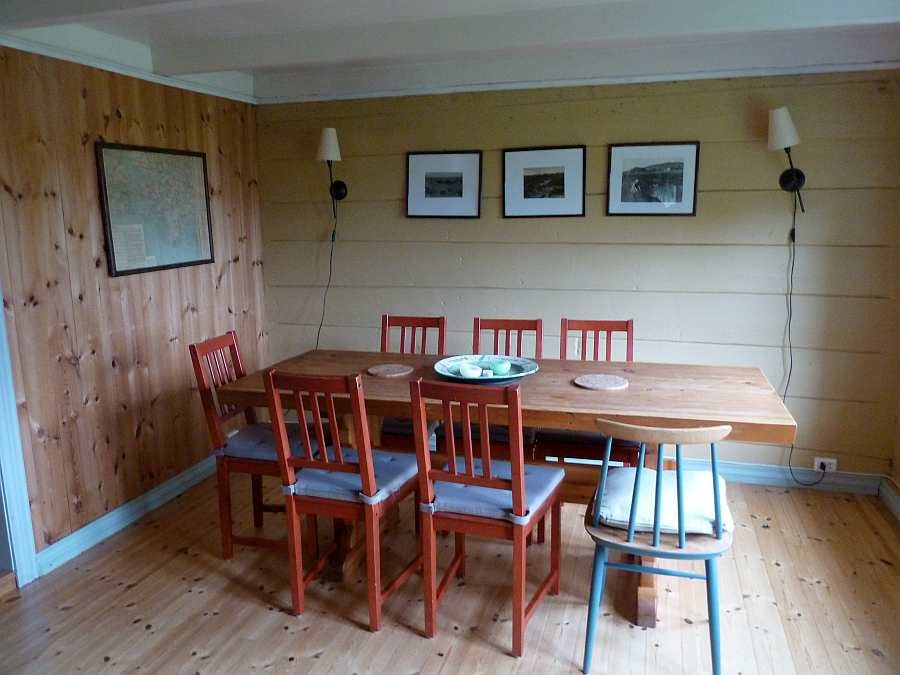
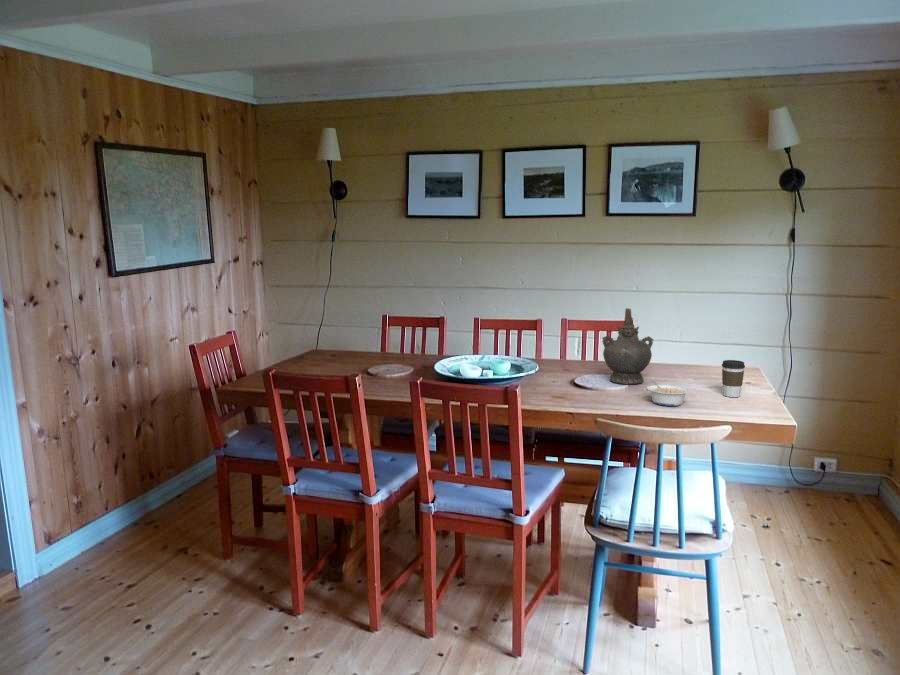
+ ceremonial vessel [601,307,654,385]
+ coffee cup [721,359,746,398]
+ legume [646,379,690,407]
